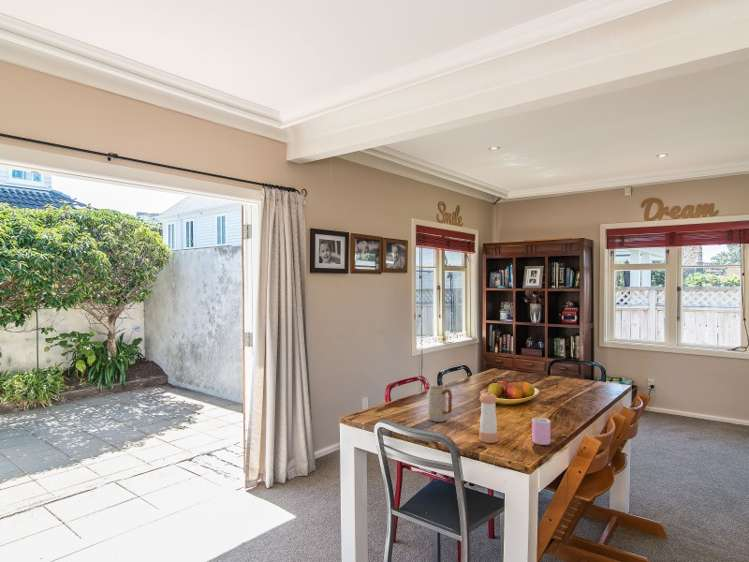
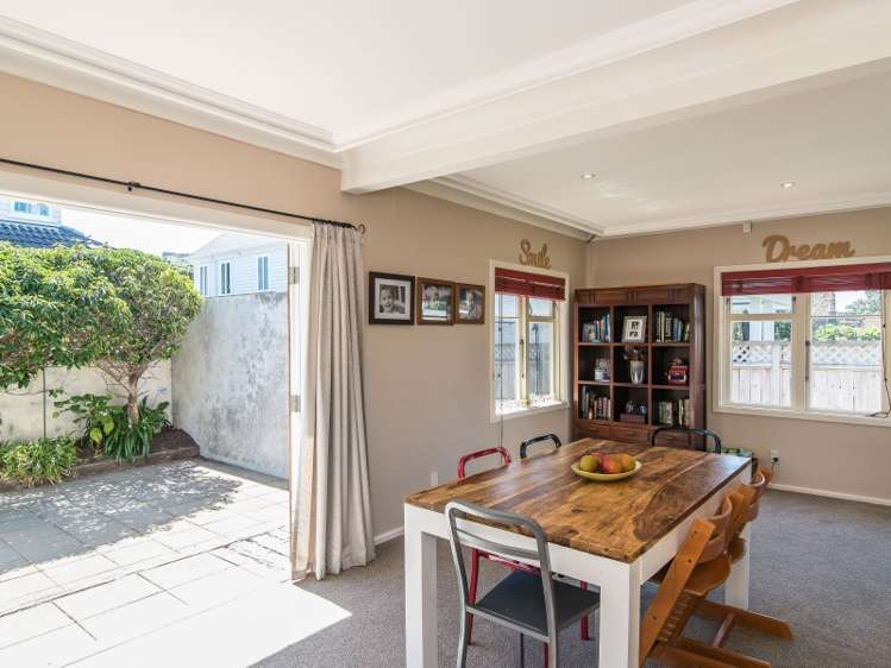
- mug [427,385,453,423]
- cup [531,417,551,446]
- pepper shaker [478,391,499,444]
